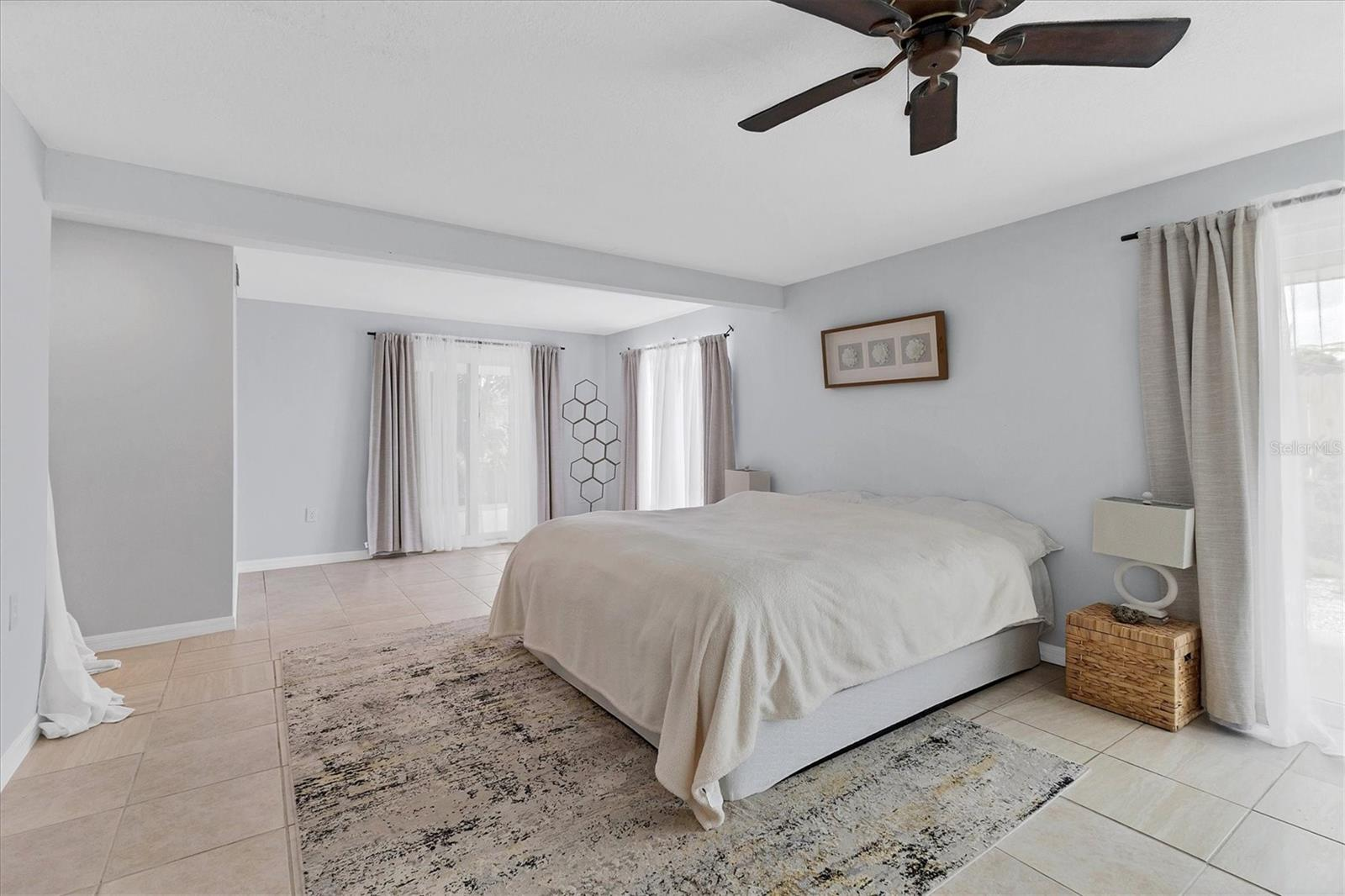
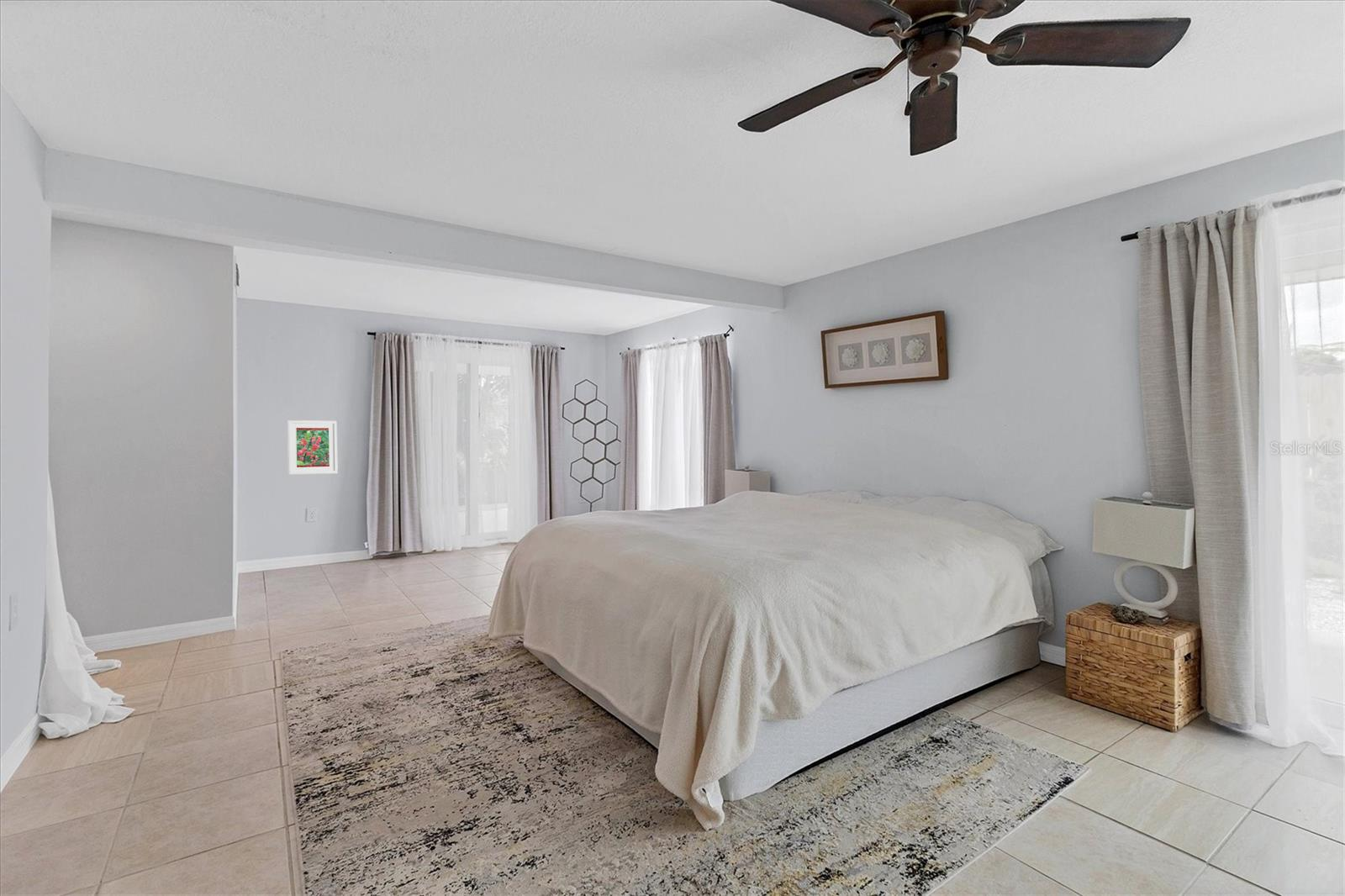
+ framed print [287,419,339,476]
